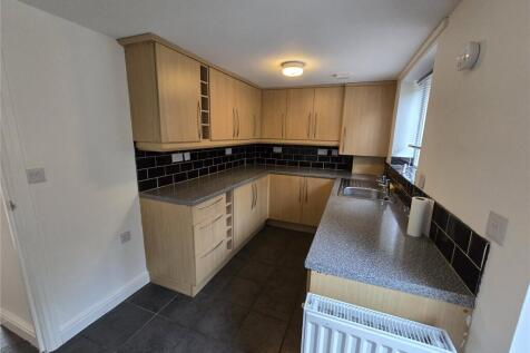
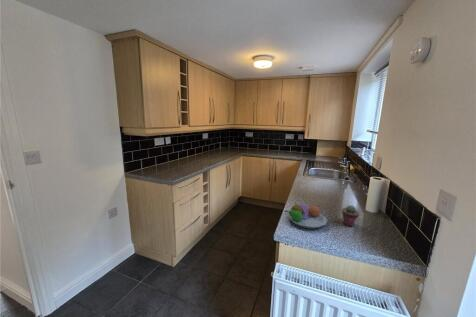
+ potted succulent [341,204,360,227]
+ fruit bowl [284,201,328,230]
